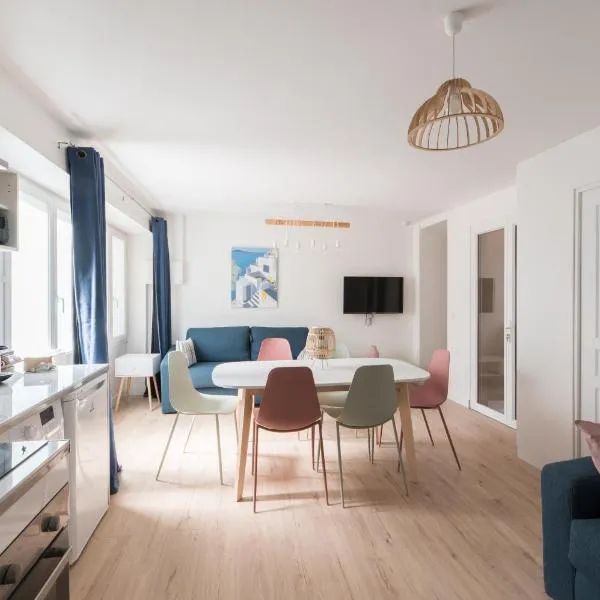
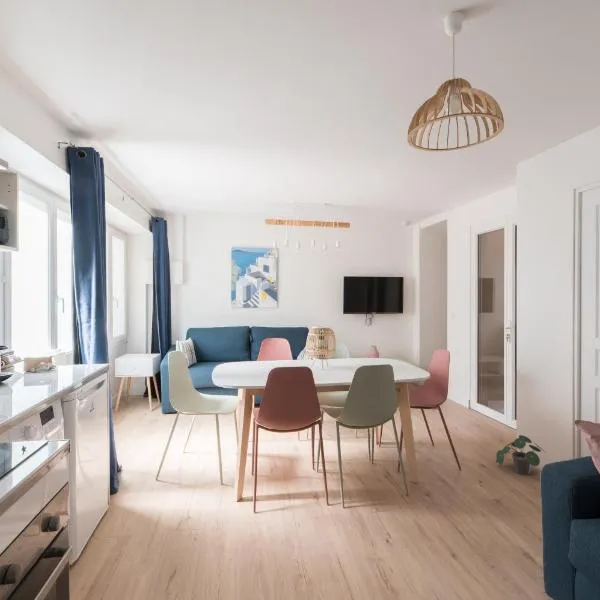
+ potted plant [495,434,546,476]
